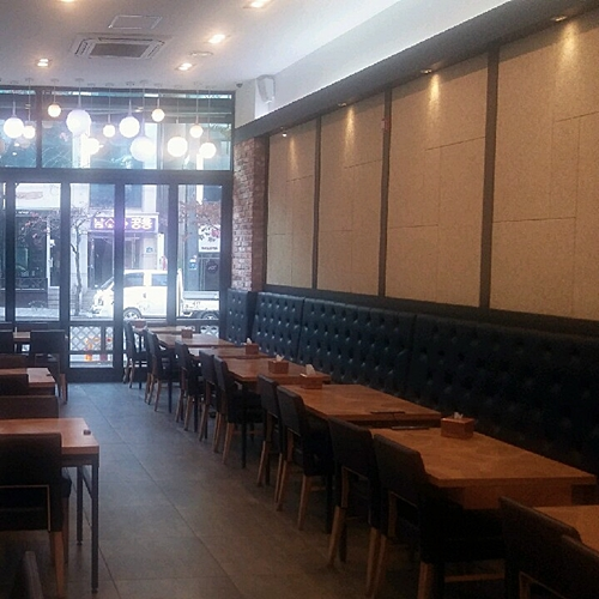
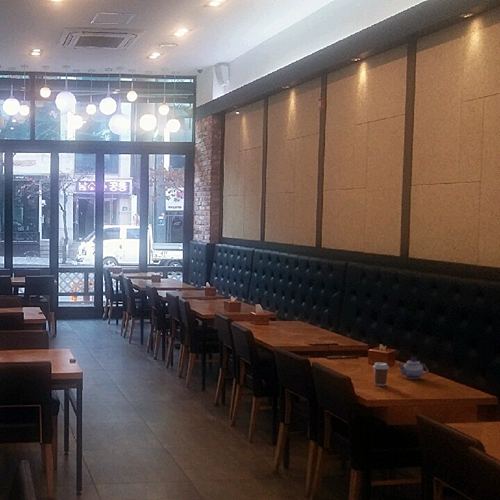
+ teapot [397,357,430,380]
+ coffee cup [372,362,390,387]
